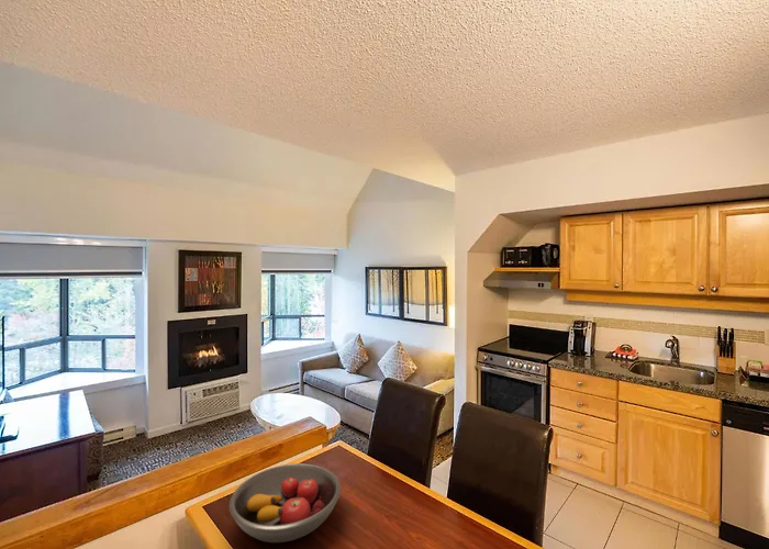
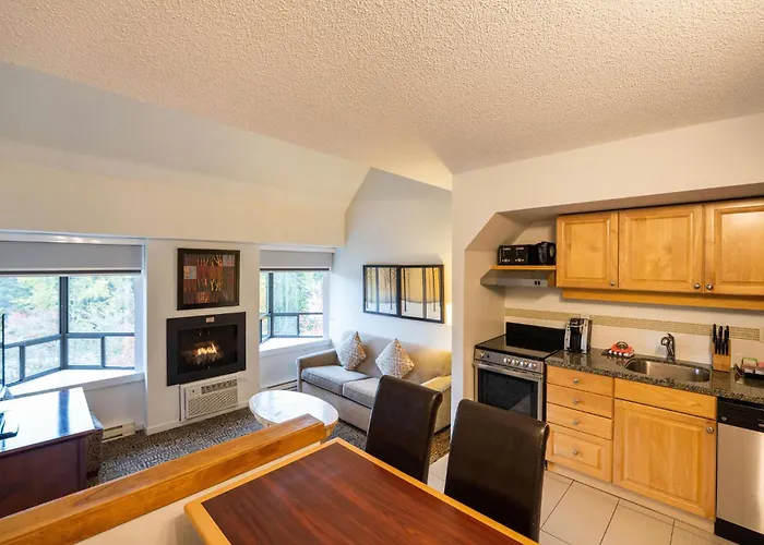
- fruit bowl [229,462,342,544]
